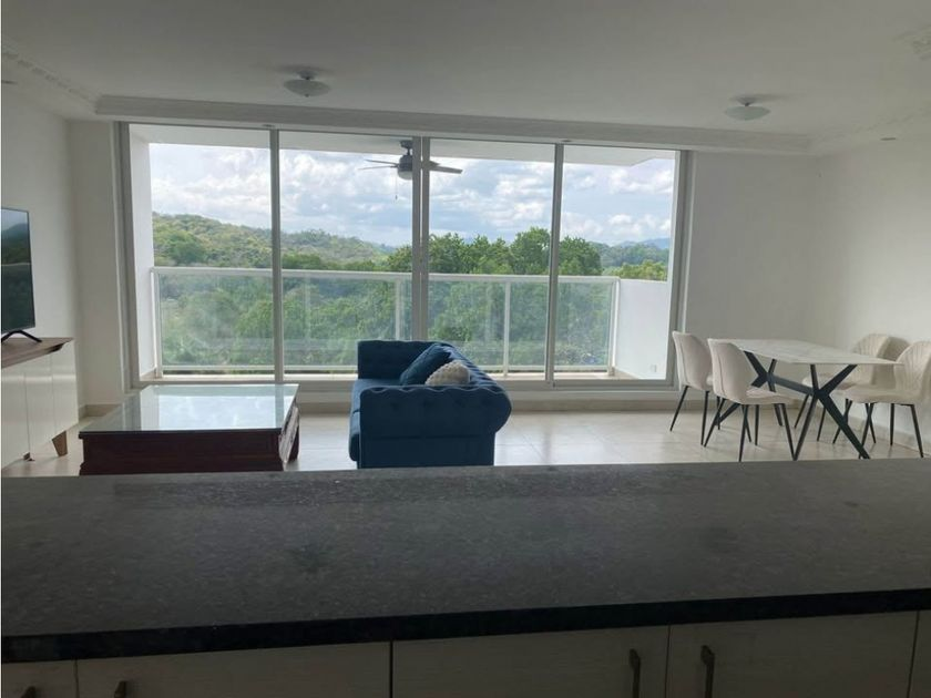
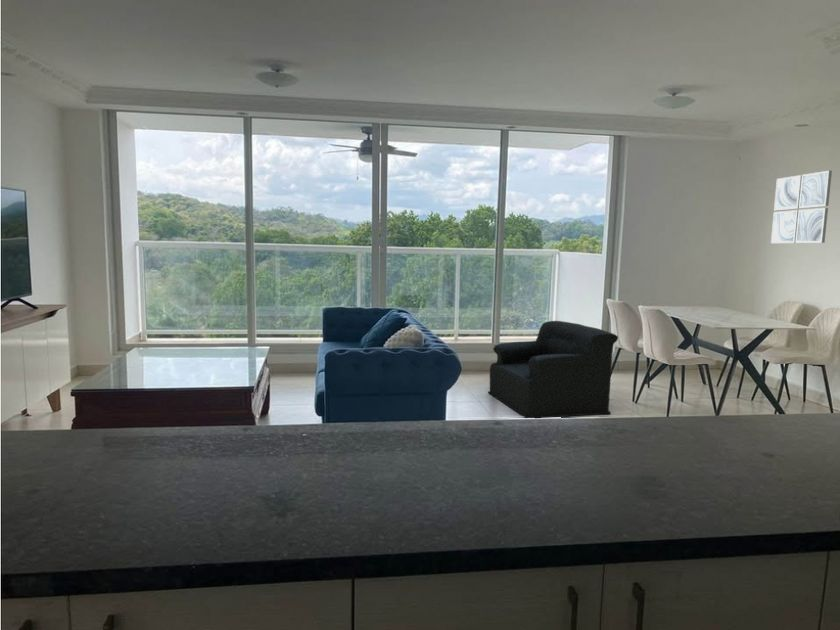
+ armchair [487,320,619,419]
+ wall art [770,170,833,244]
